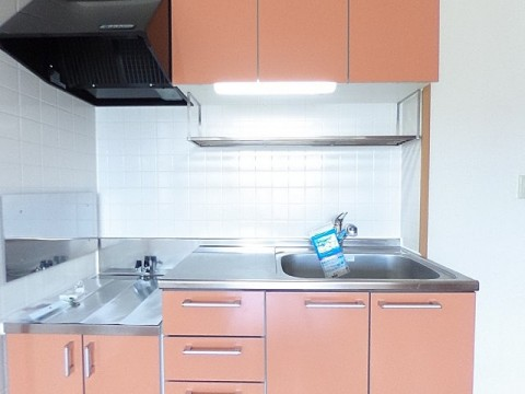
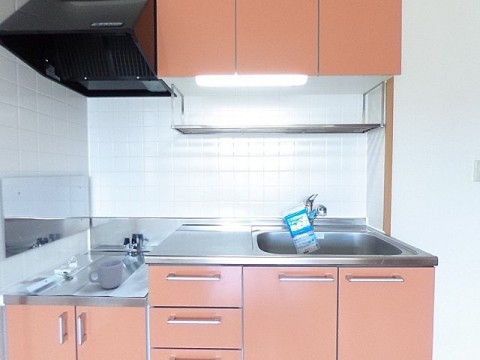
+ mug [87,258,124,290]
